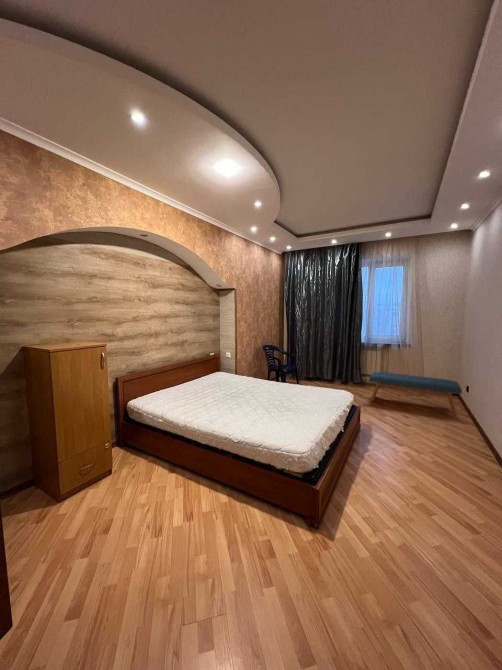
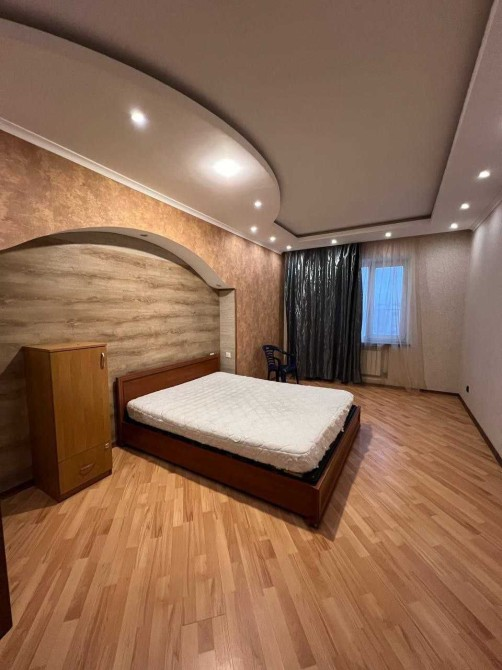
- bench [368,371,463,418]
